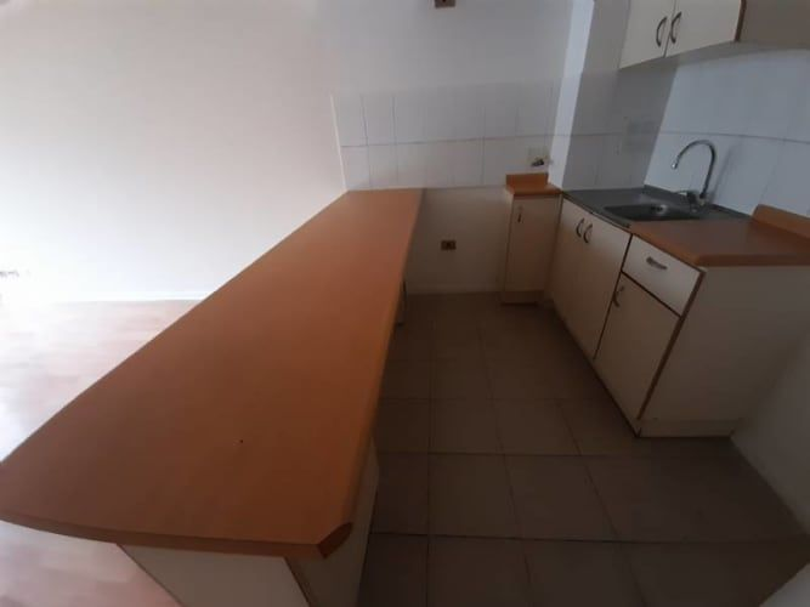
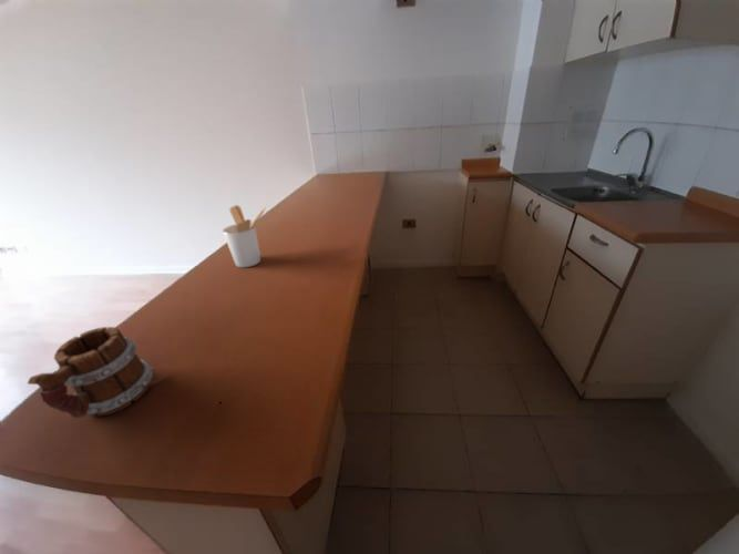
+ mug [27,326,154,419]
+ utensil holder [222,204,267,268]
